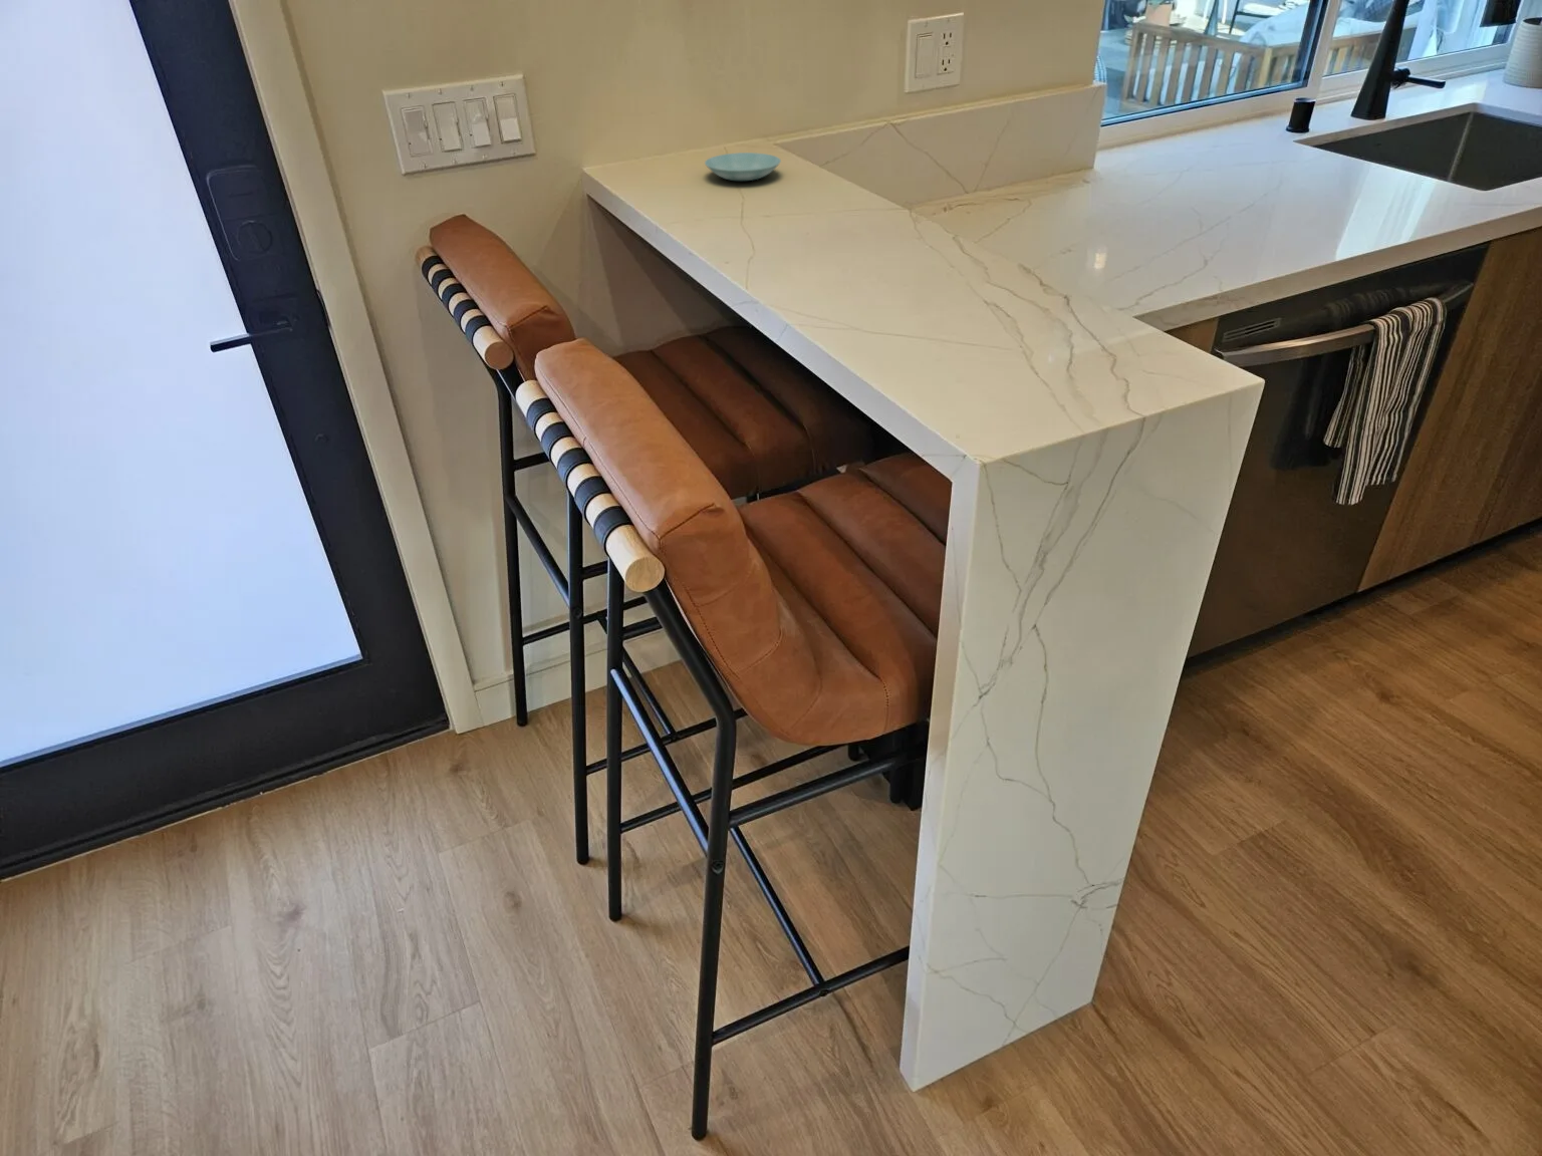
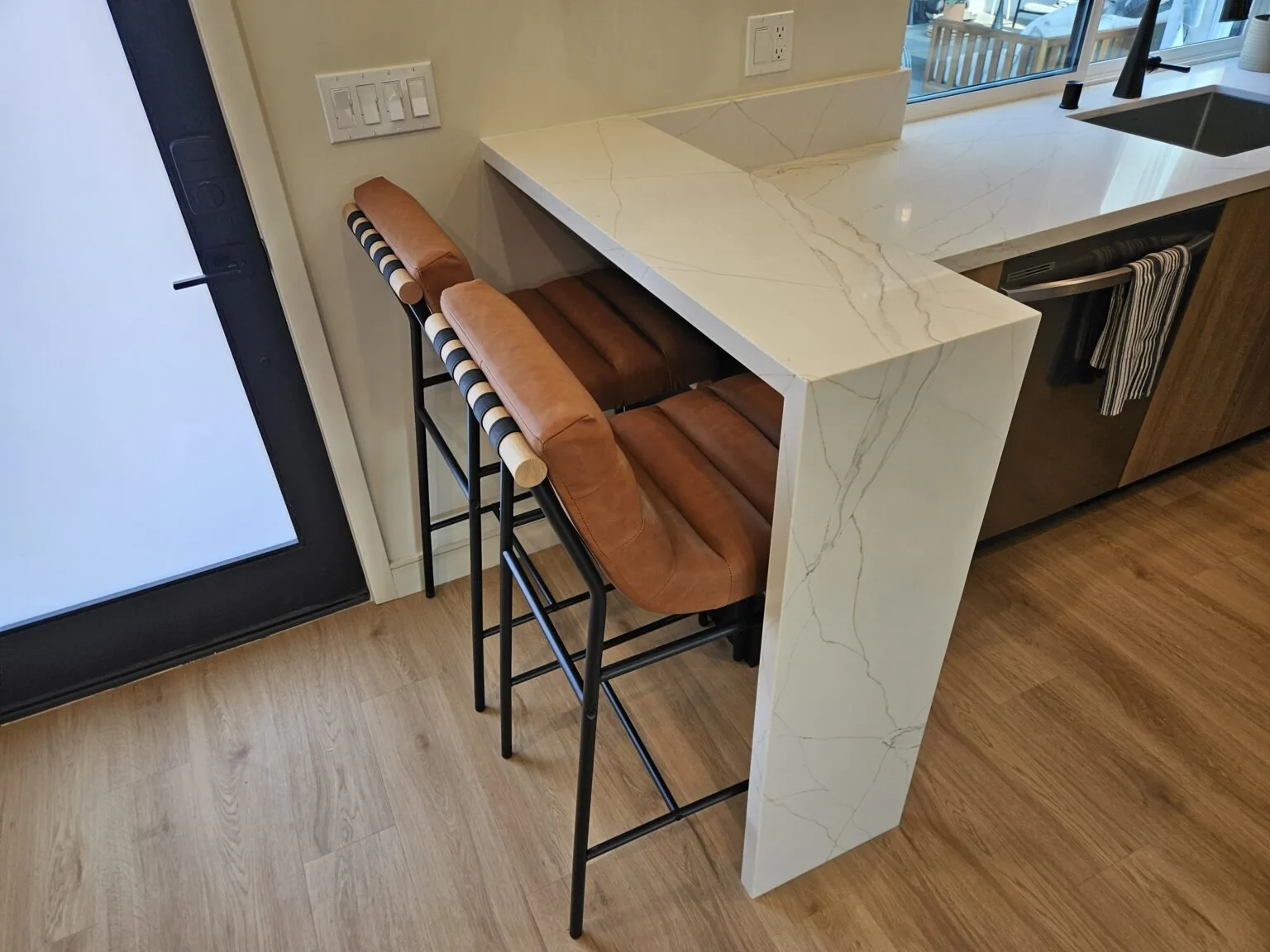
- saucer [704,152,782,182]
